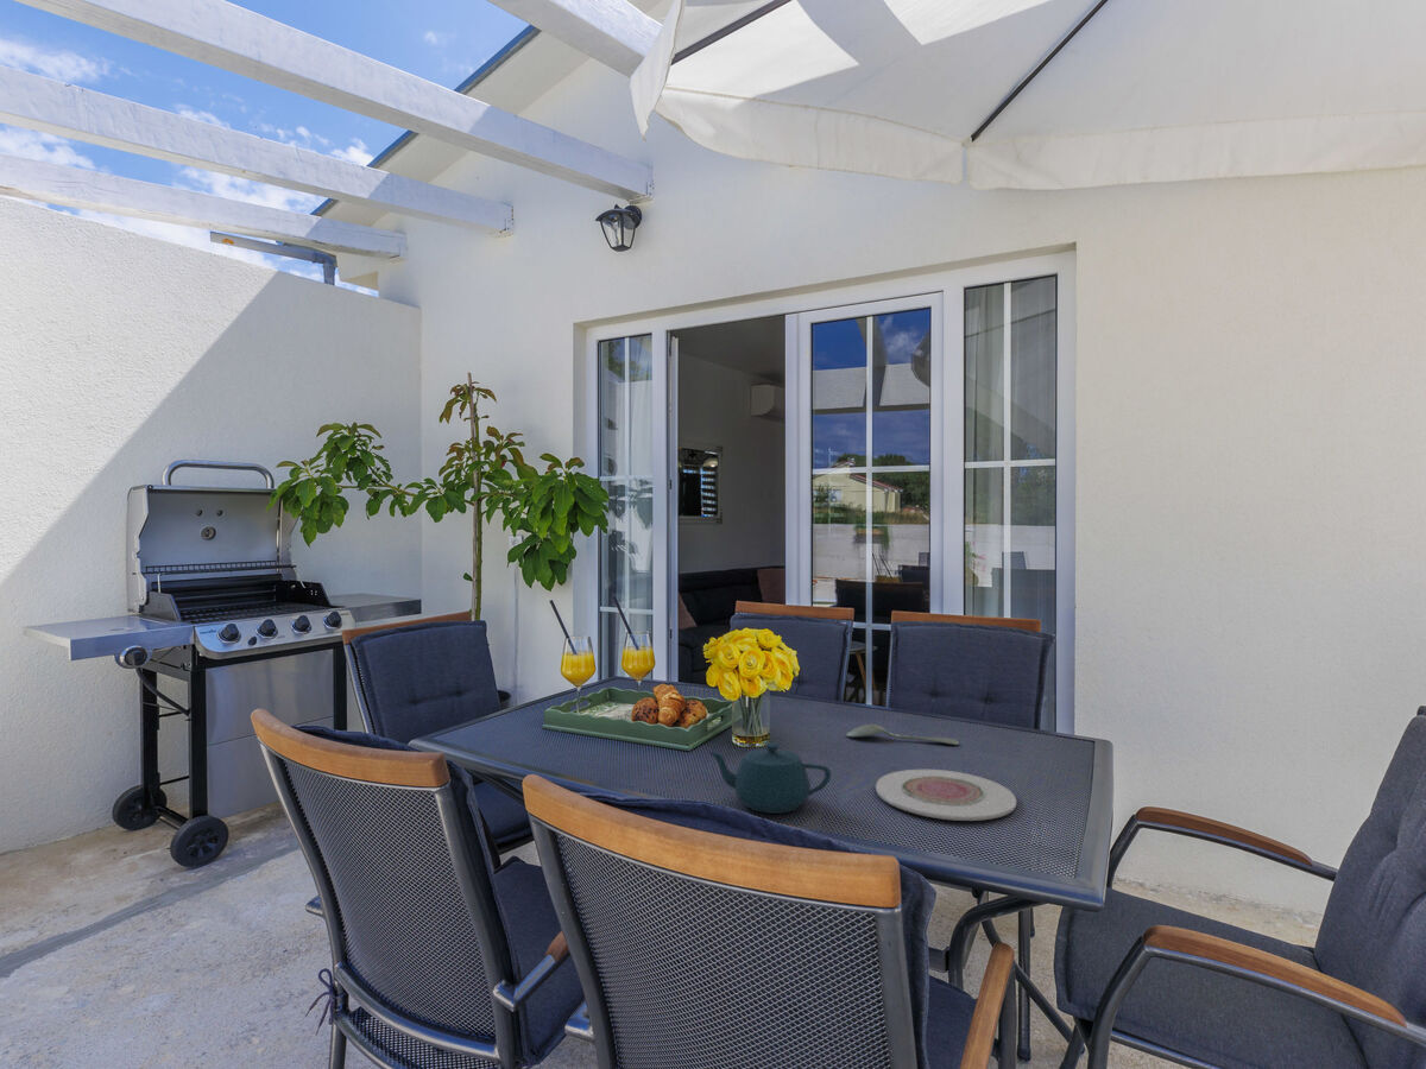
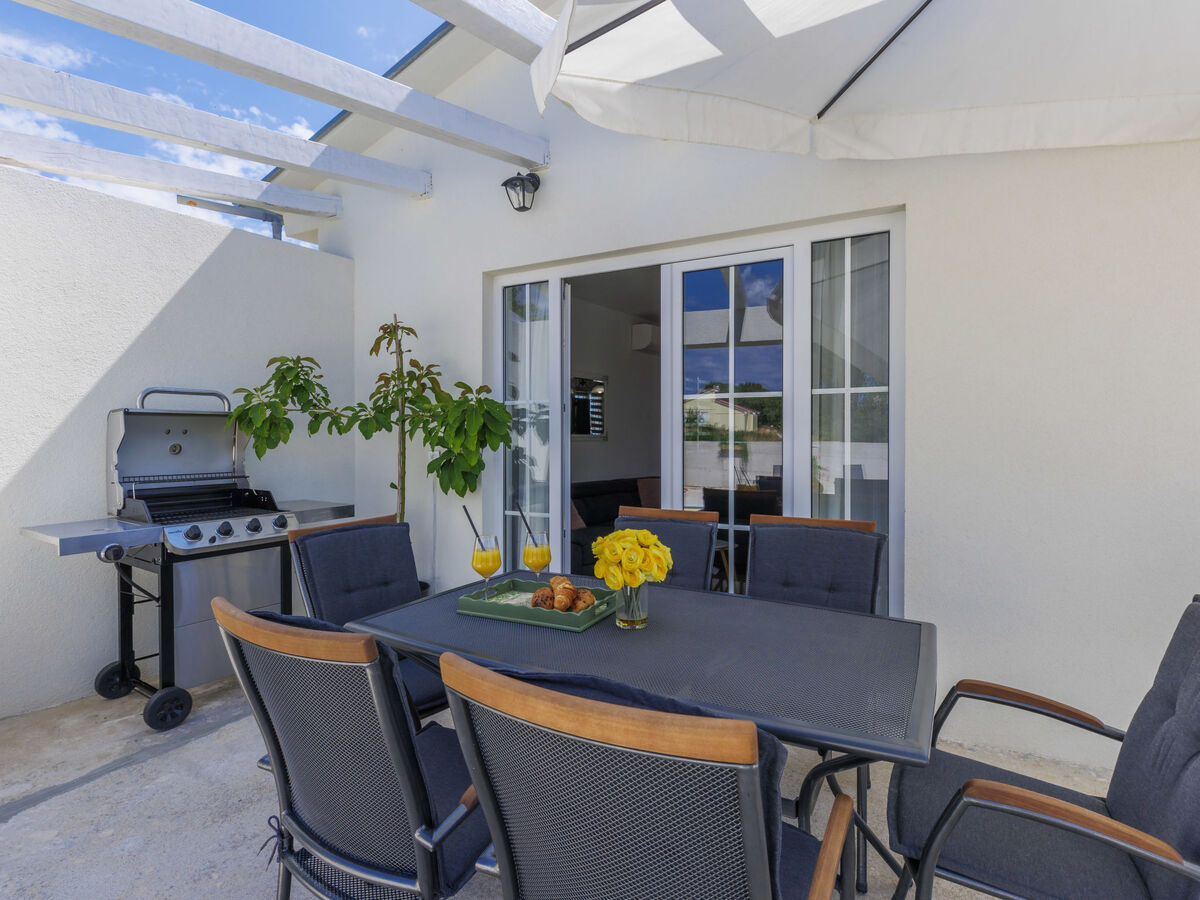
- teapot [707,741,832,815]
- spoon [845,723,960,746]
- plate [875,768,1017,822]
